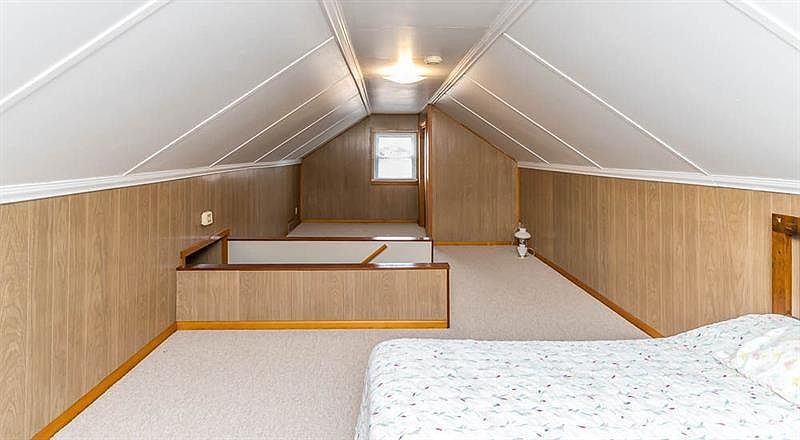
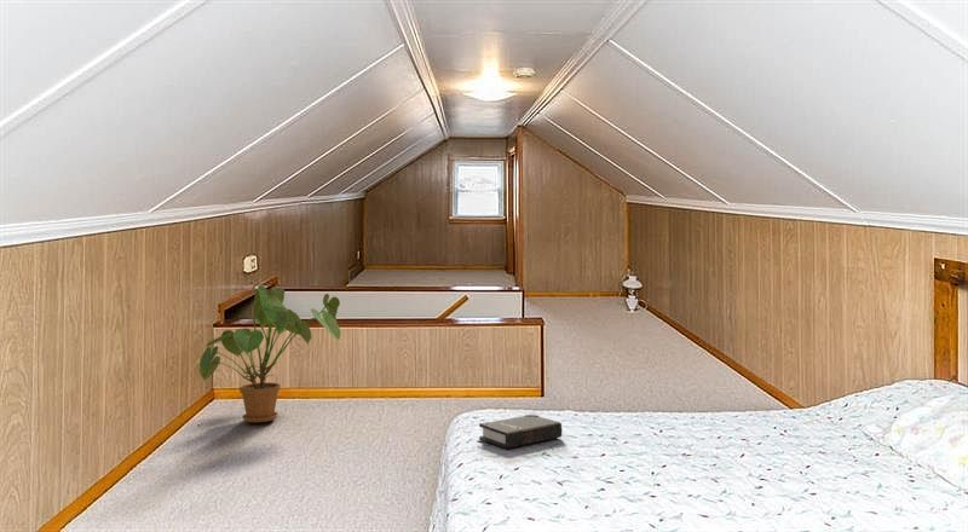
+ hardback book [478,414,563,450]
+ house plant [198,284,342,423]
